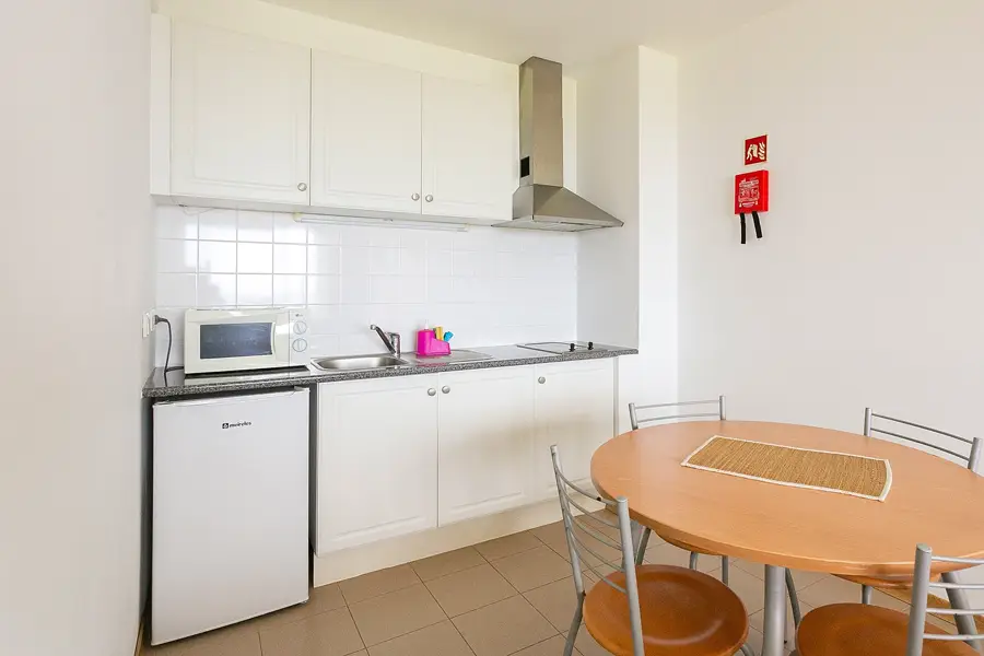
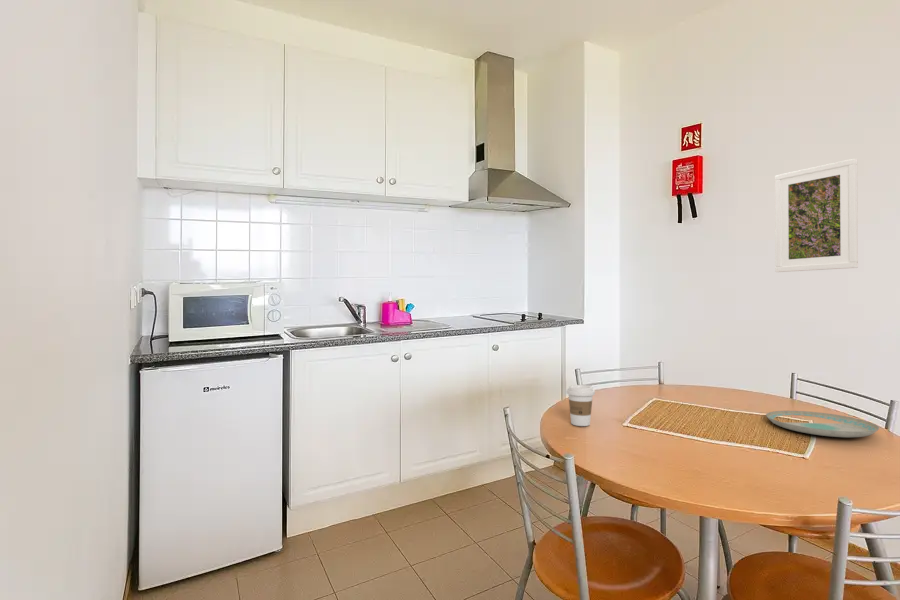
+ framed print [774,158,859,273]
+ plate [765,410,880,438]
+ coffee cup [565,384,596,427]
